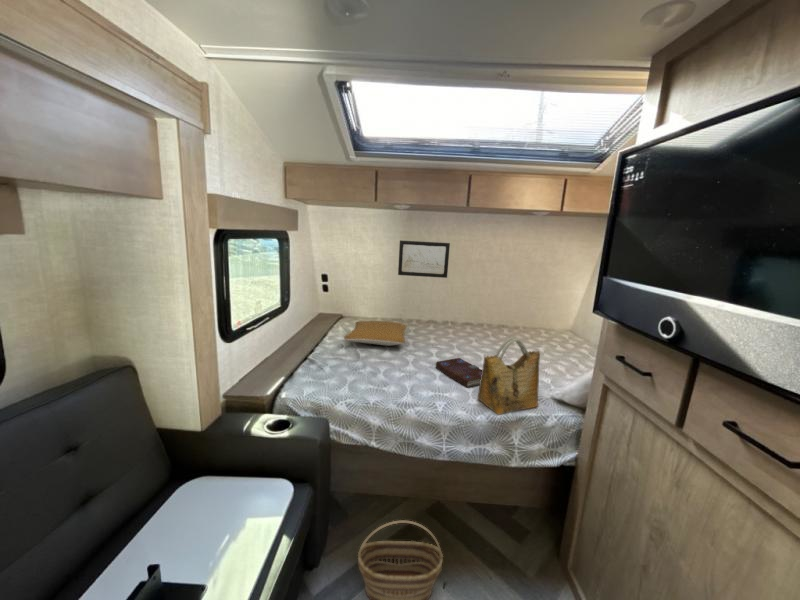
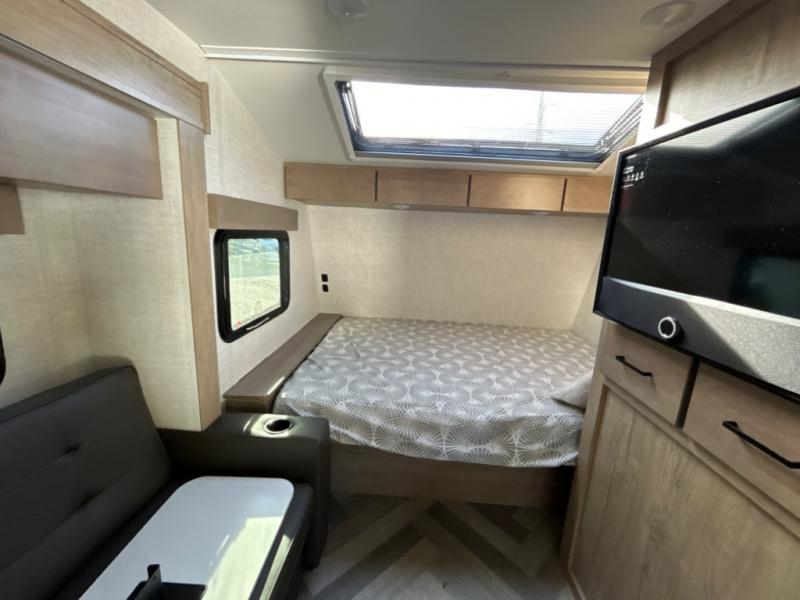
- basket [357,519,444,600]
- wall art [397,239,451,279]
- pillow [343,320,408,347]
- book [435,357,483,389]
- grocery bag [477,336,541,416]
